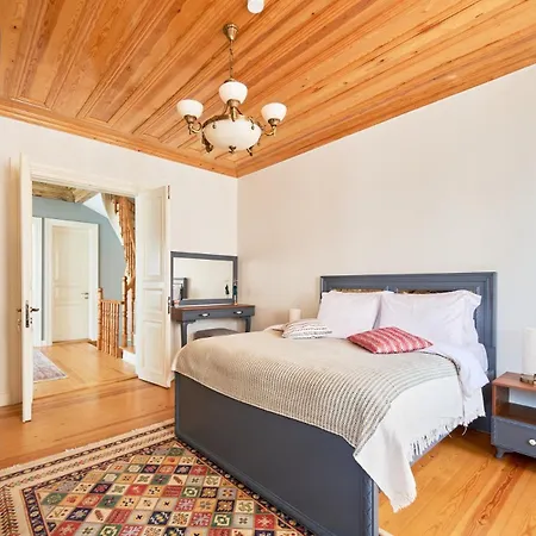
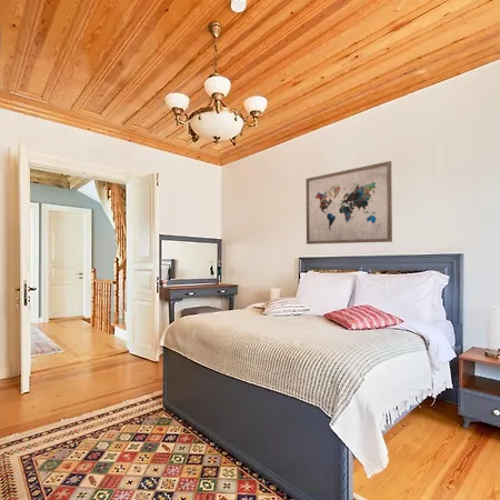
+ wall art [306,160,393,246]
